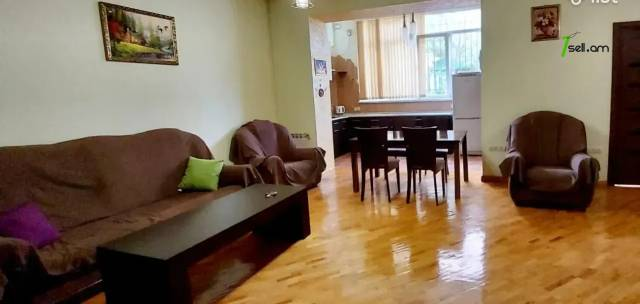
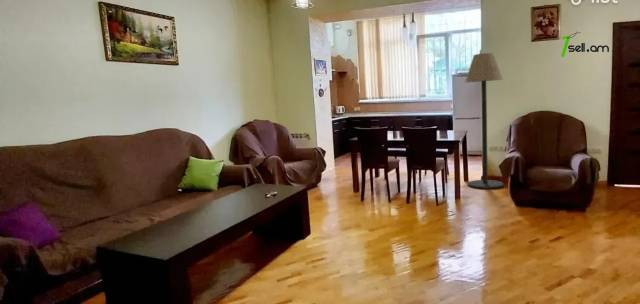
+ floor lamp [464,52,504,190]
